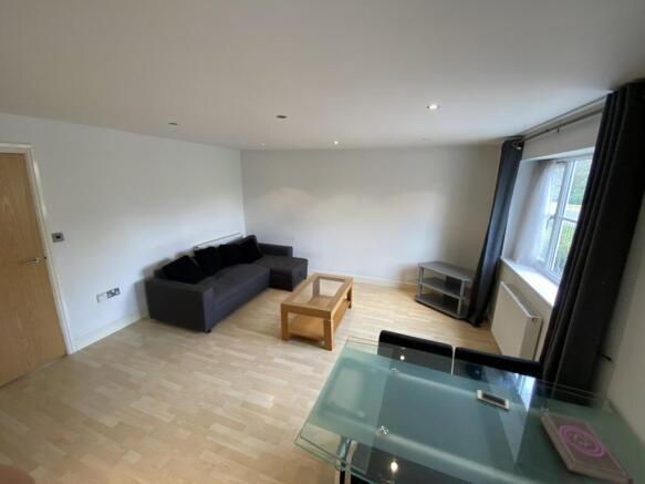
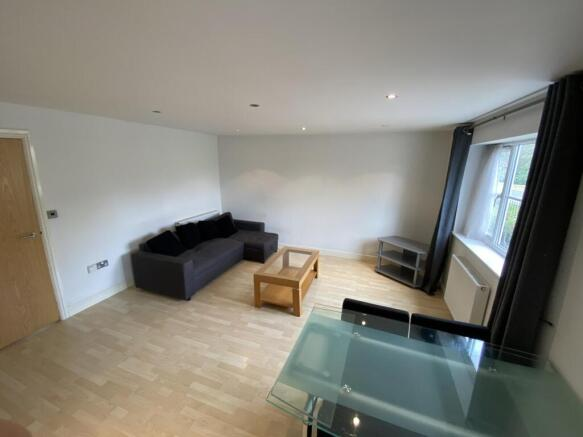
- book [539,409,635,484]
- cell phone [476,389,510,411]
